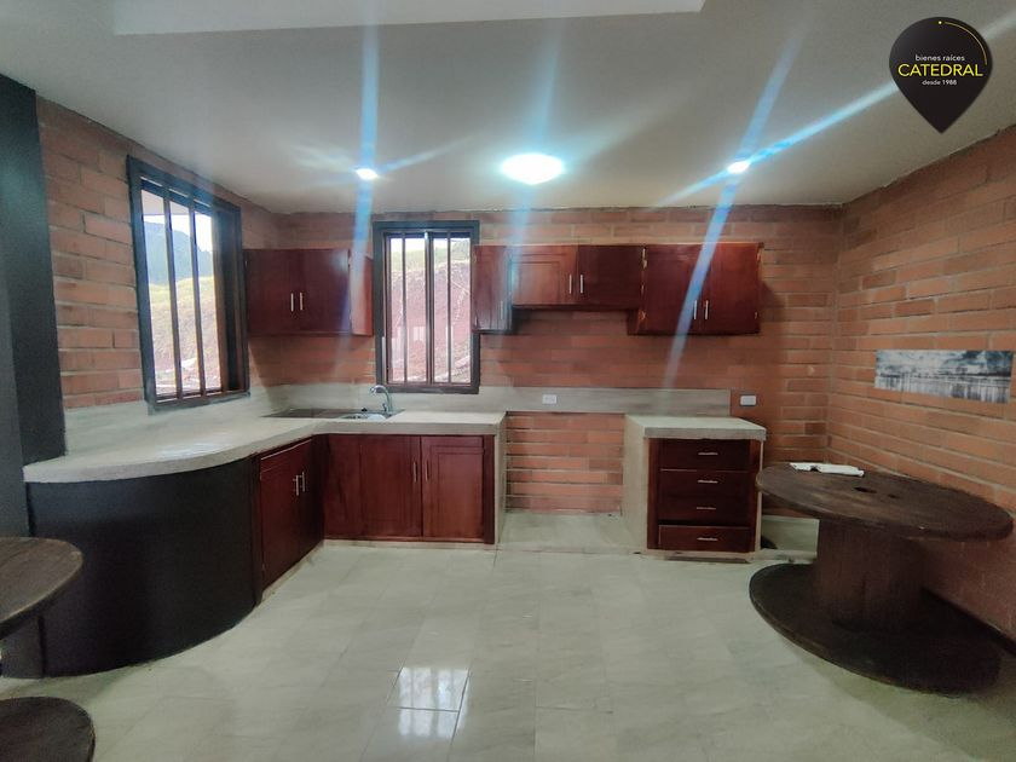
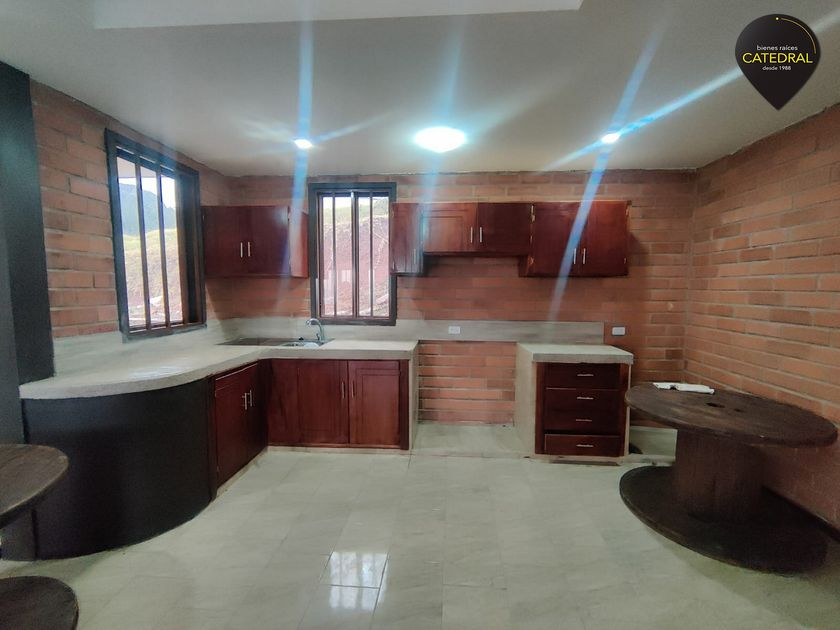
- wall art [873,348,1015,404]
